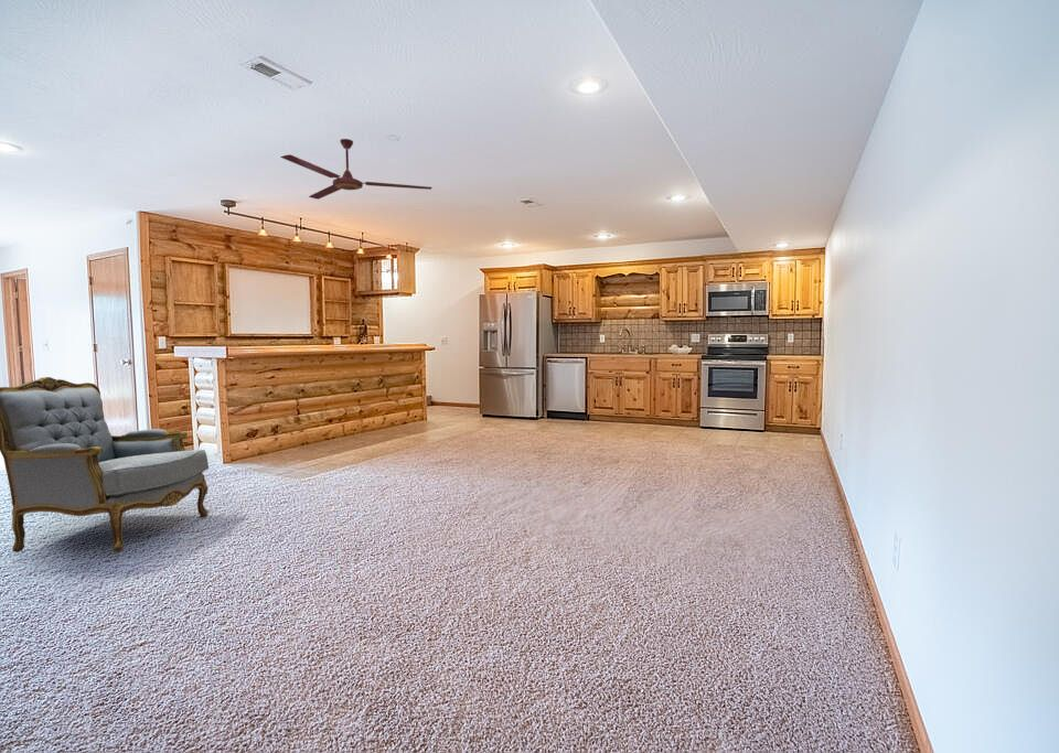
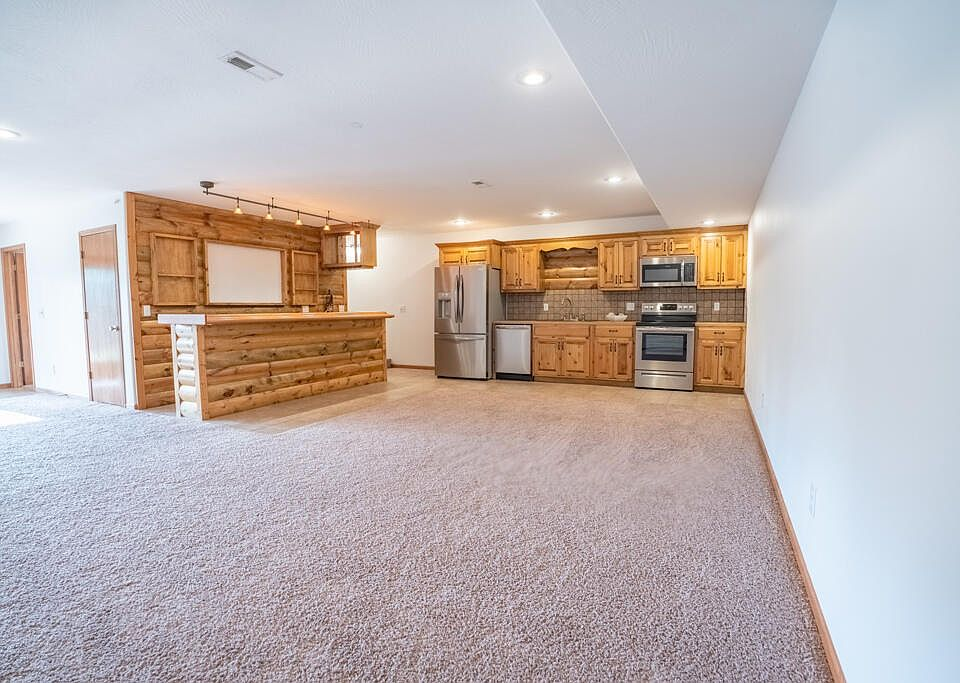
- ceiling fan [279,138,432,201]
- armchair [0,376,210,553]
